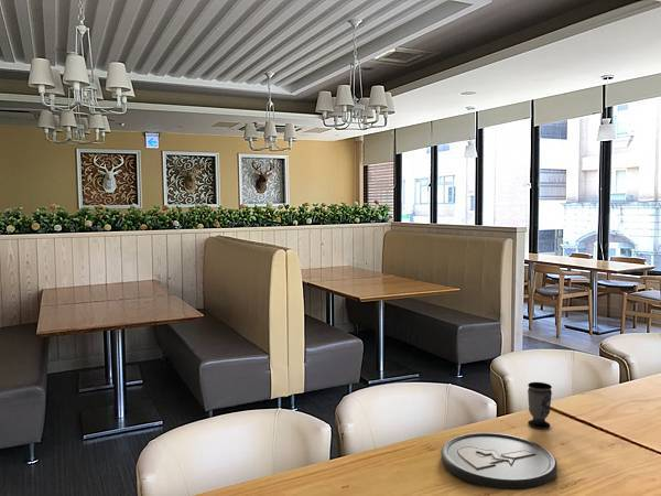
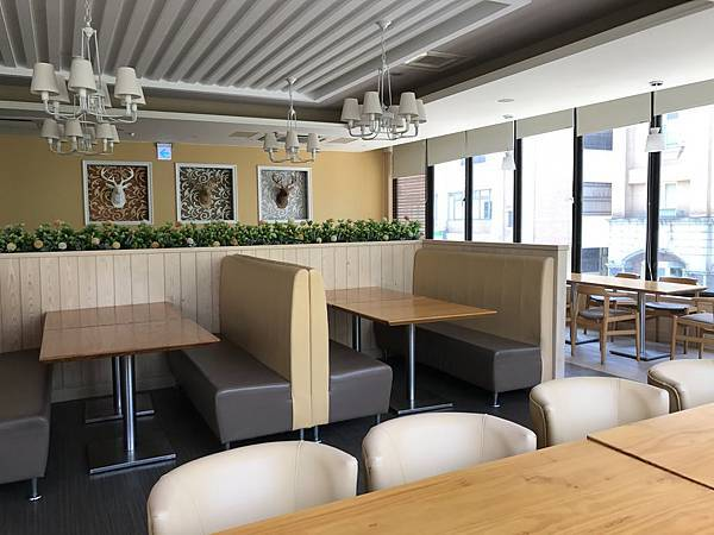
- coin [440,432,559,492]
- cup [527,381,553,430]
